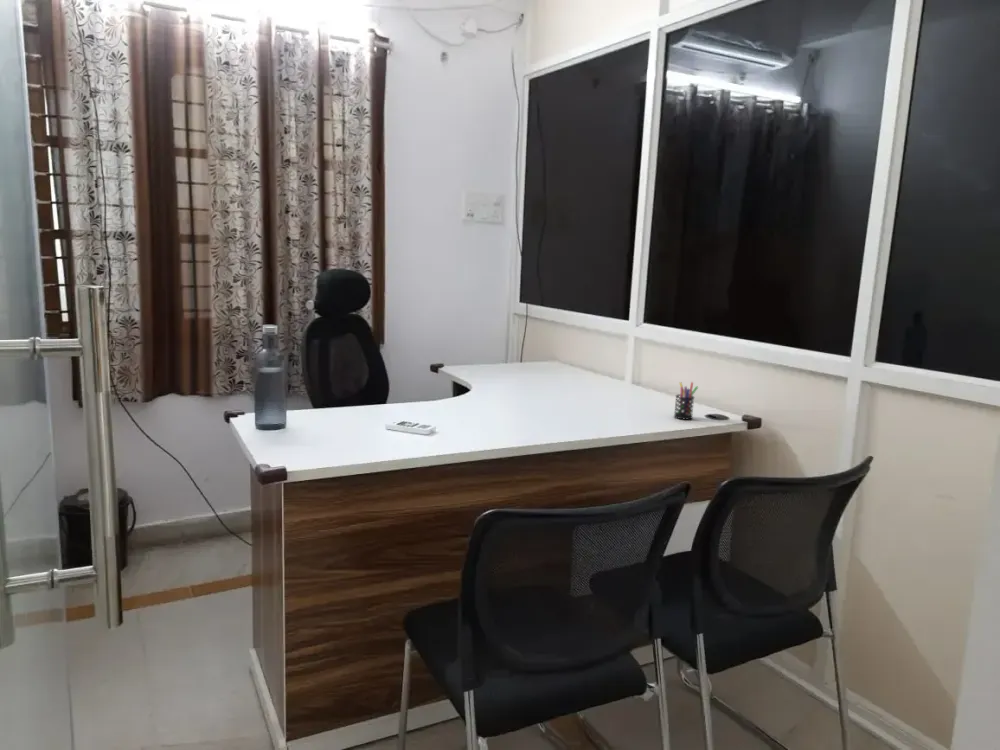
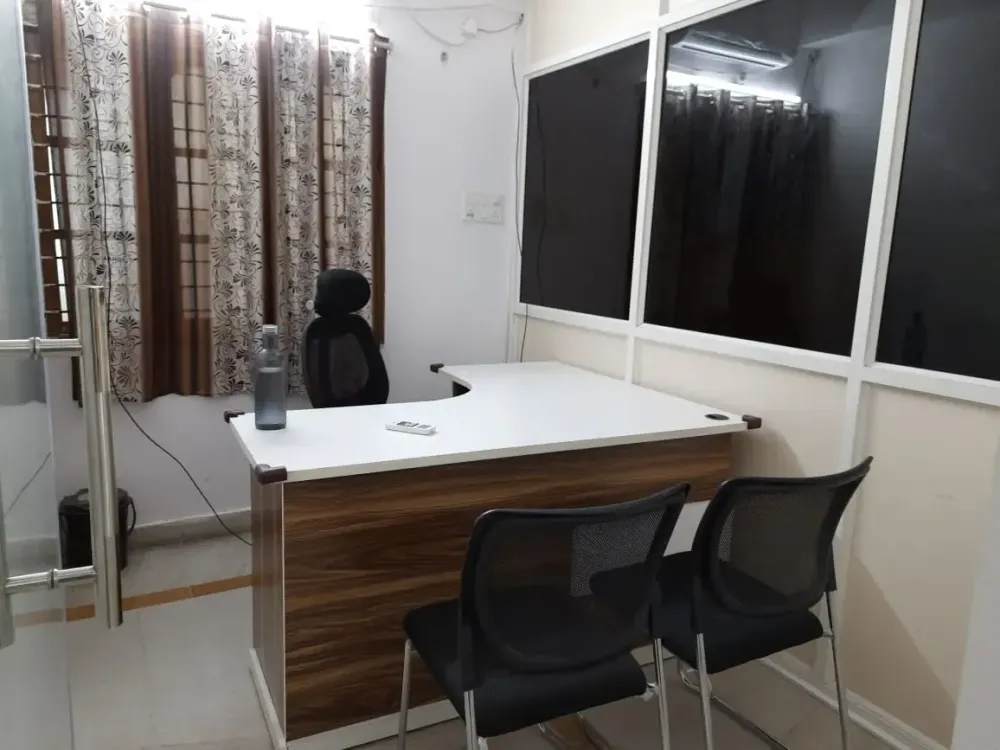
- pen holder [673,381,699,421]
